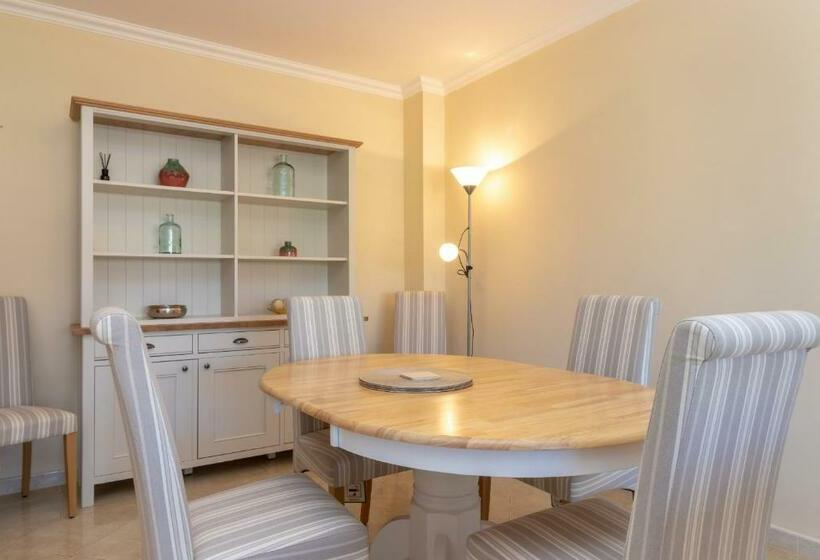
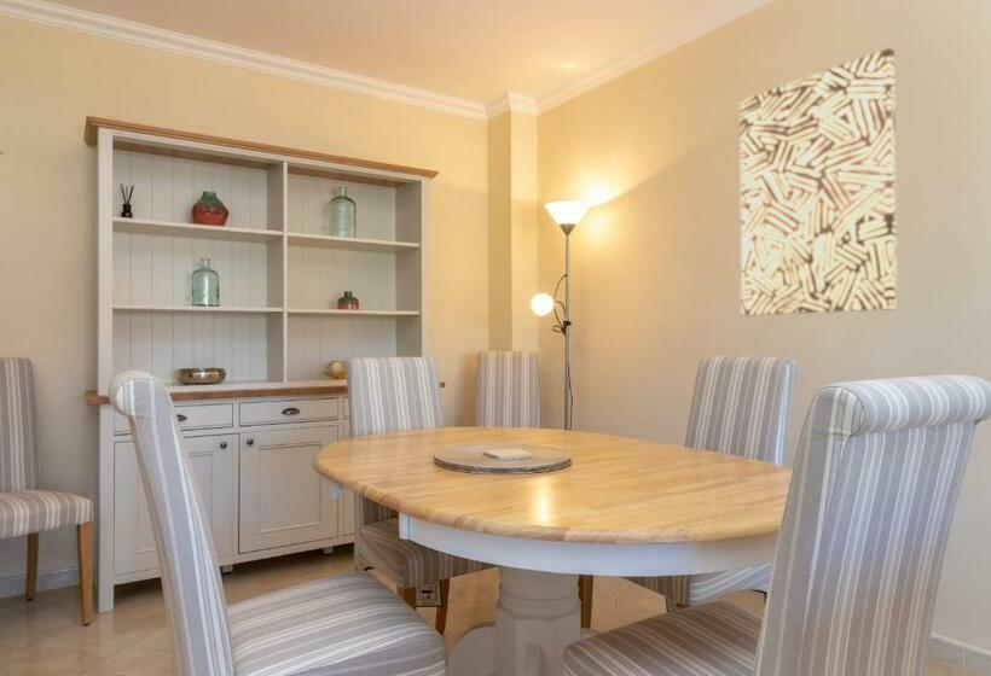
+ wall art [738,47,898,316]
